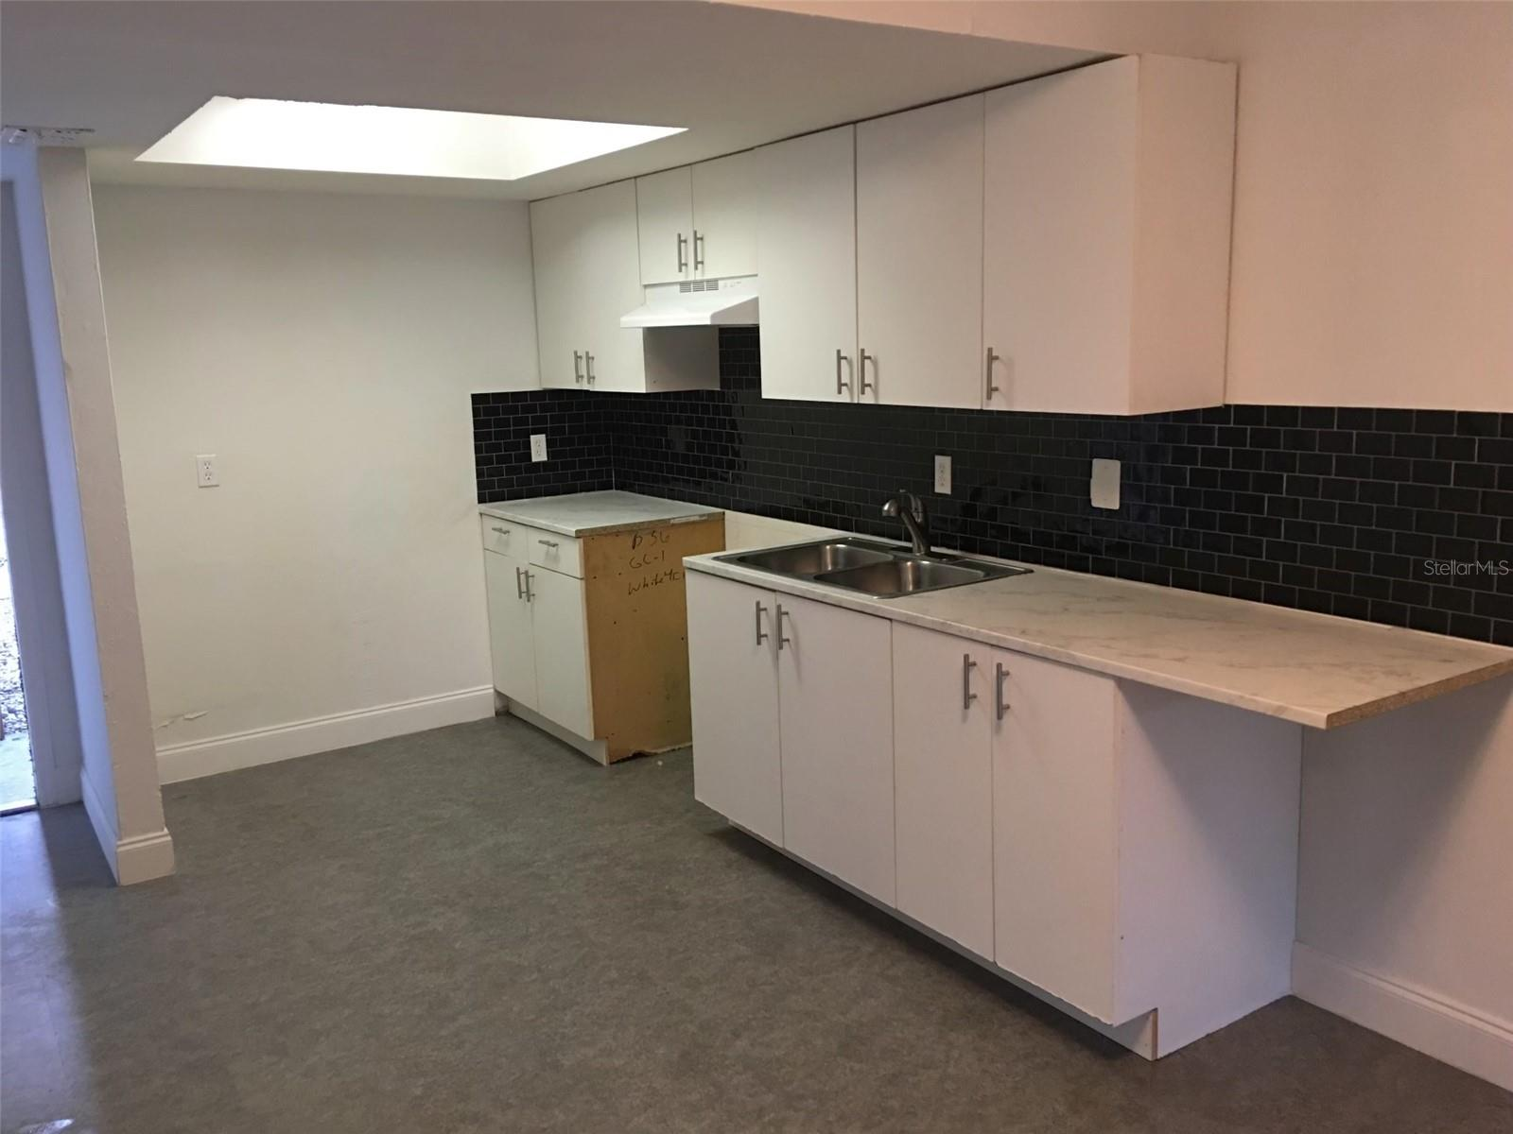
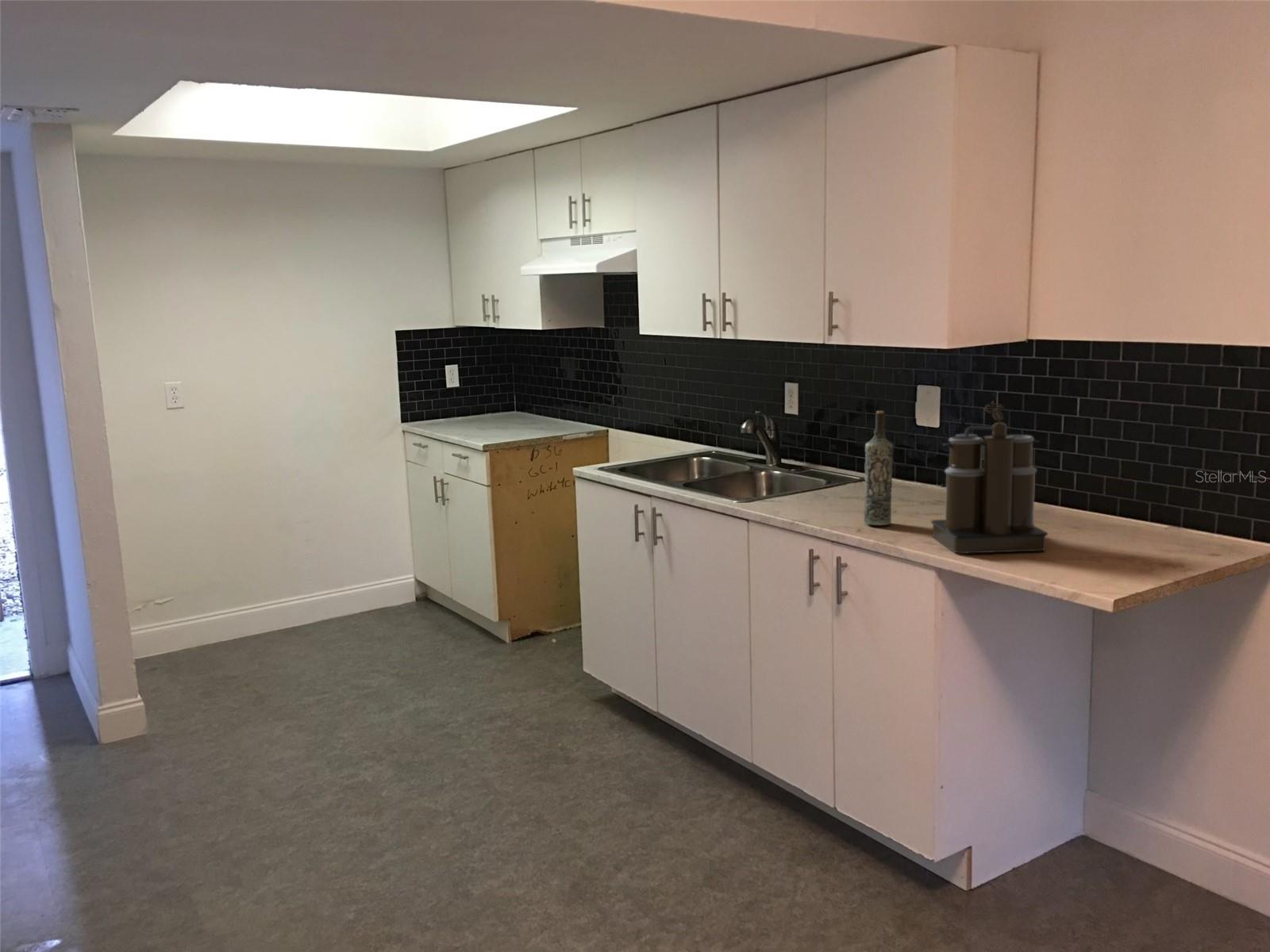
+ coffee maker [930,401,1049,555]
+ bottle [863,410,895,526]
